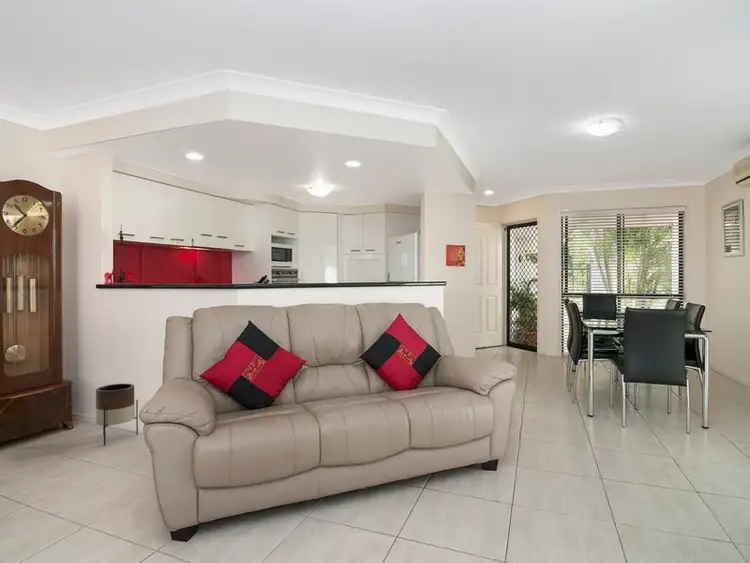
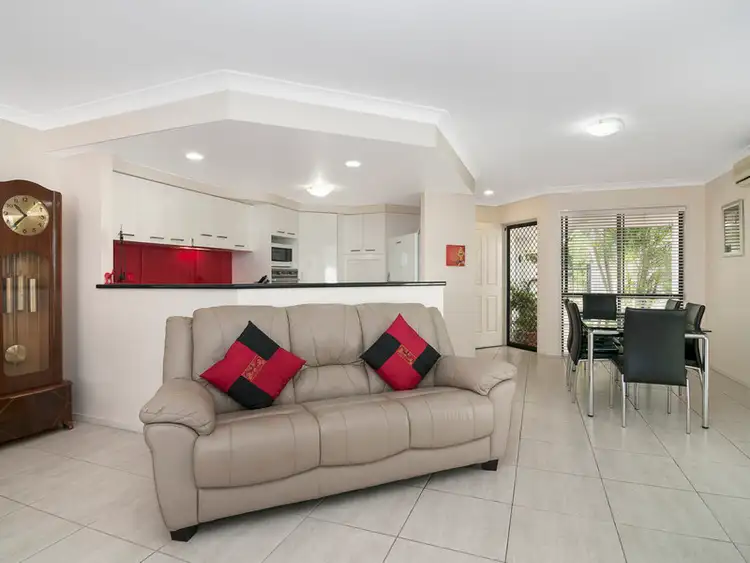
- planter [95,383,139,446]
